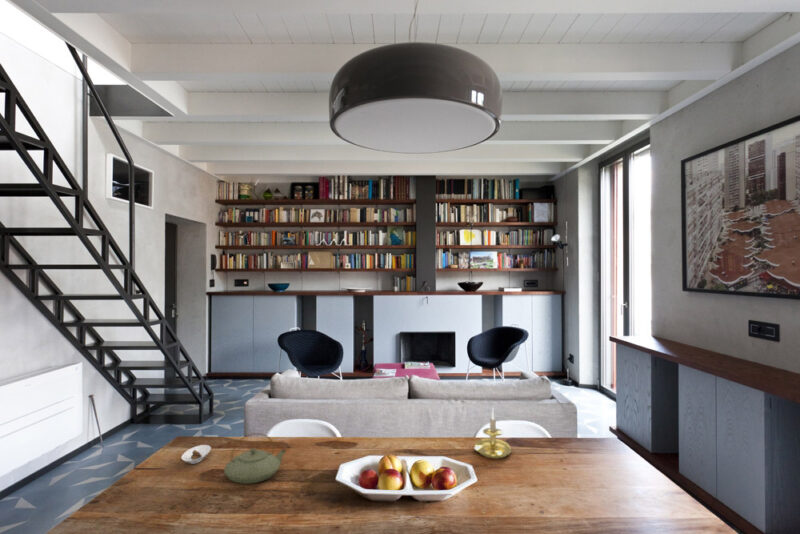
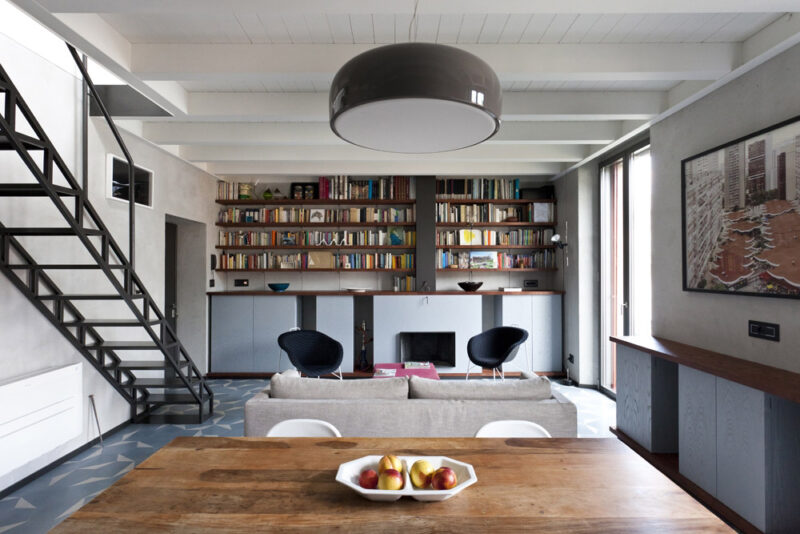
- candle holder [474,407,513,460]
- teapot [223,432,288,485]
- saucer [180,444,212,465]
